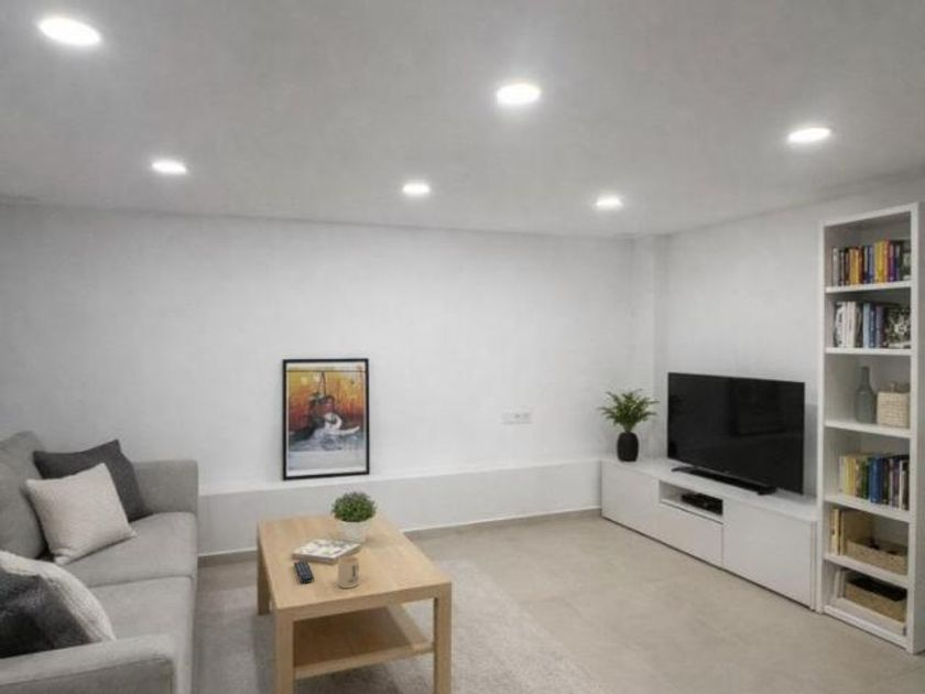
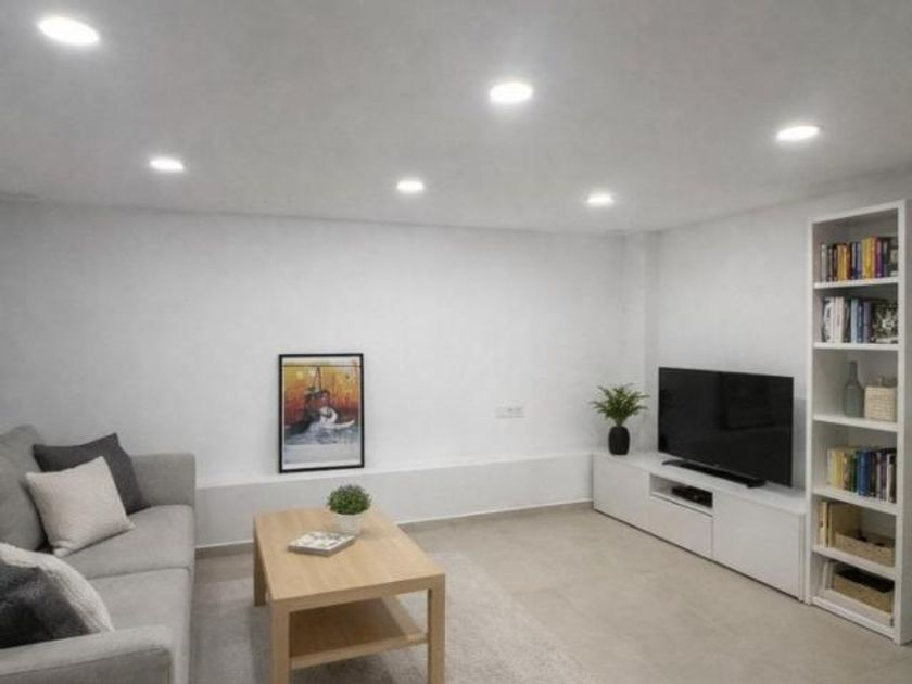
- remote control [293,560,315,584]
- mug [337,555,360,589]
